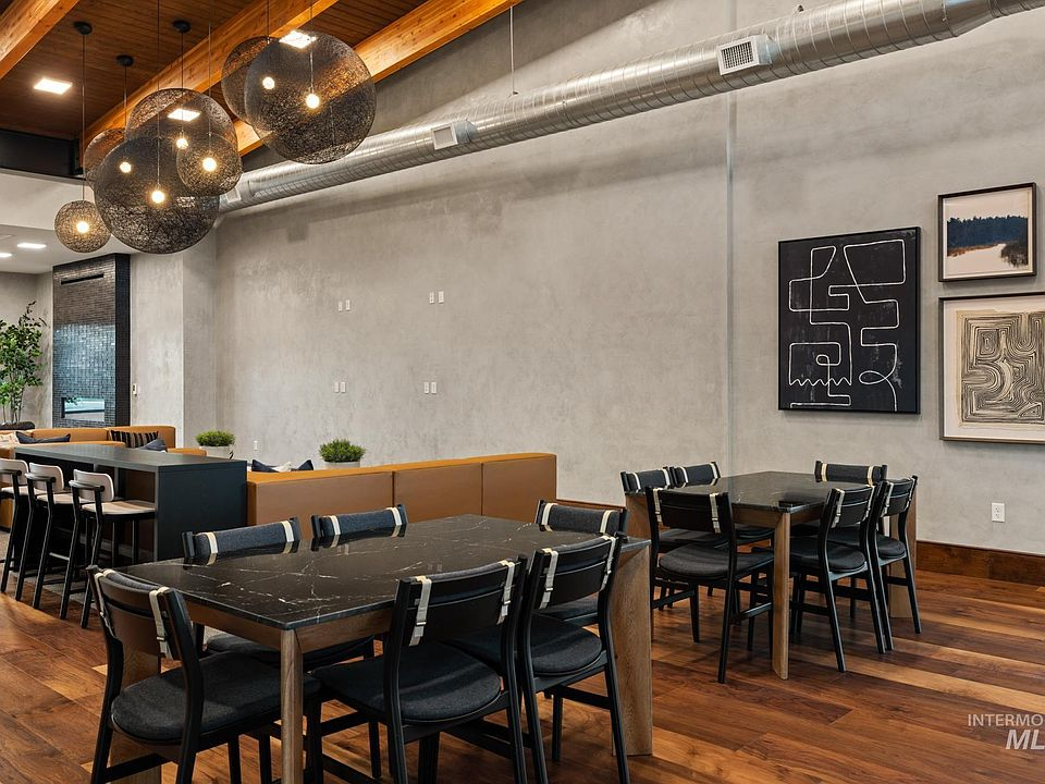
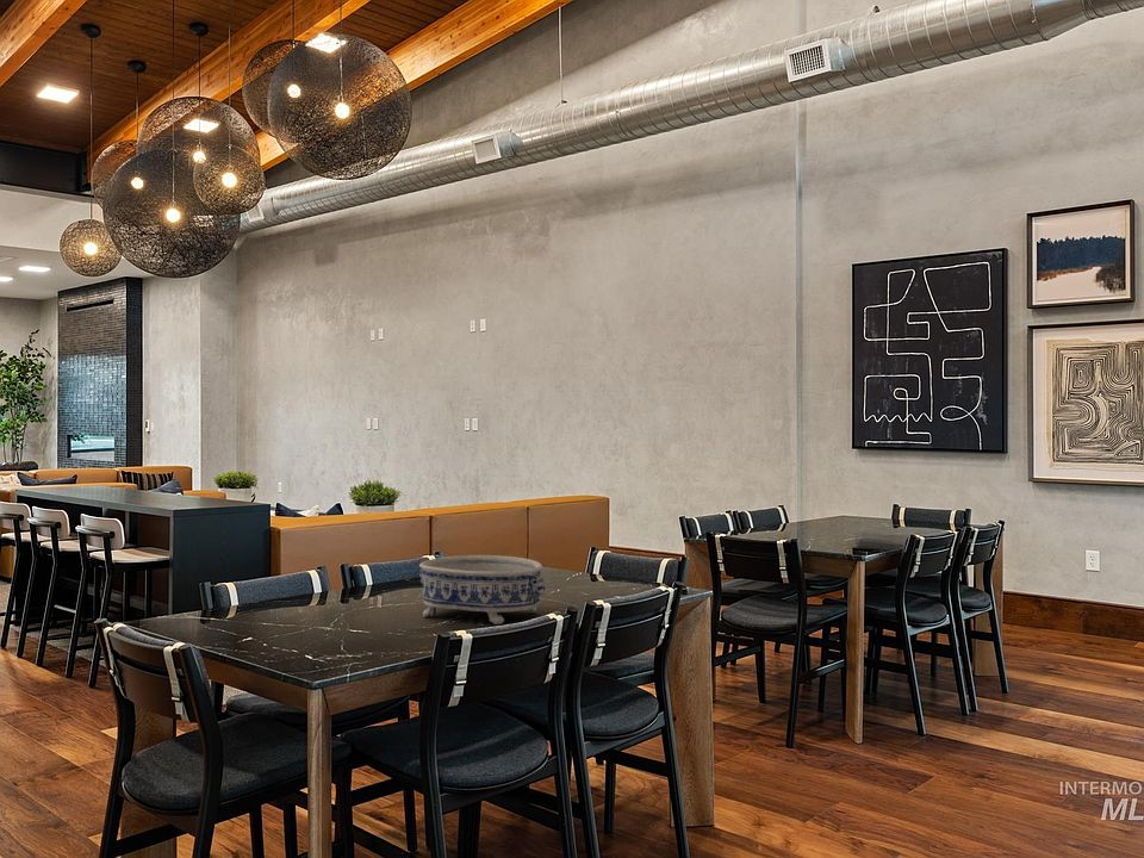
+ decorative bowl [418,554,547,626]
